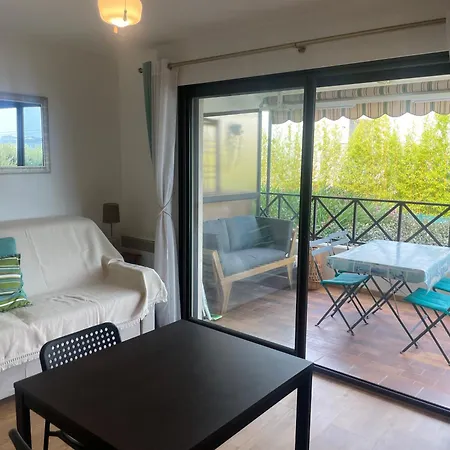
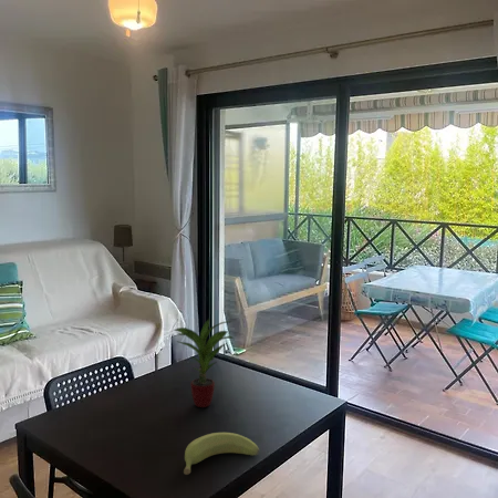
+ banana [183,432,260,476]
+ potted plant [173,318,236,408]
